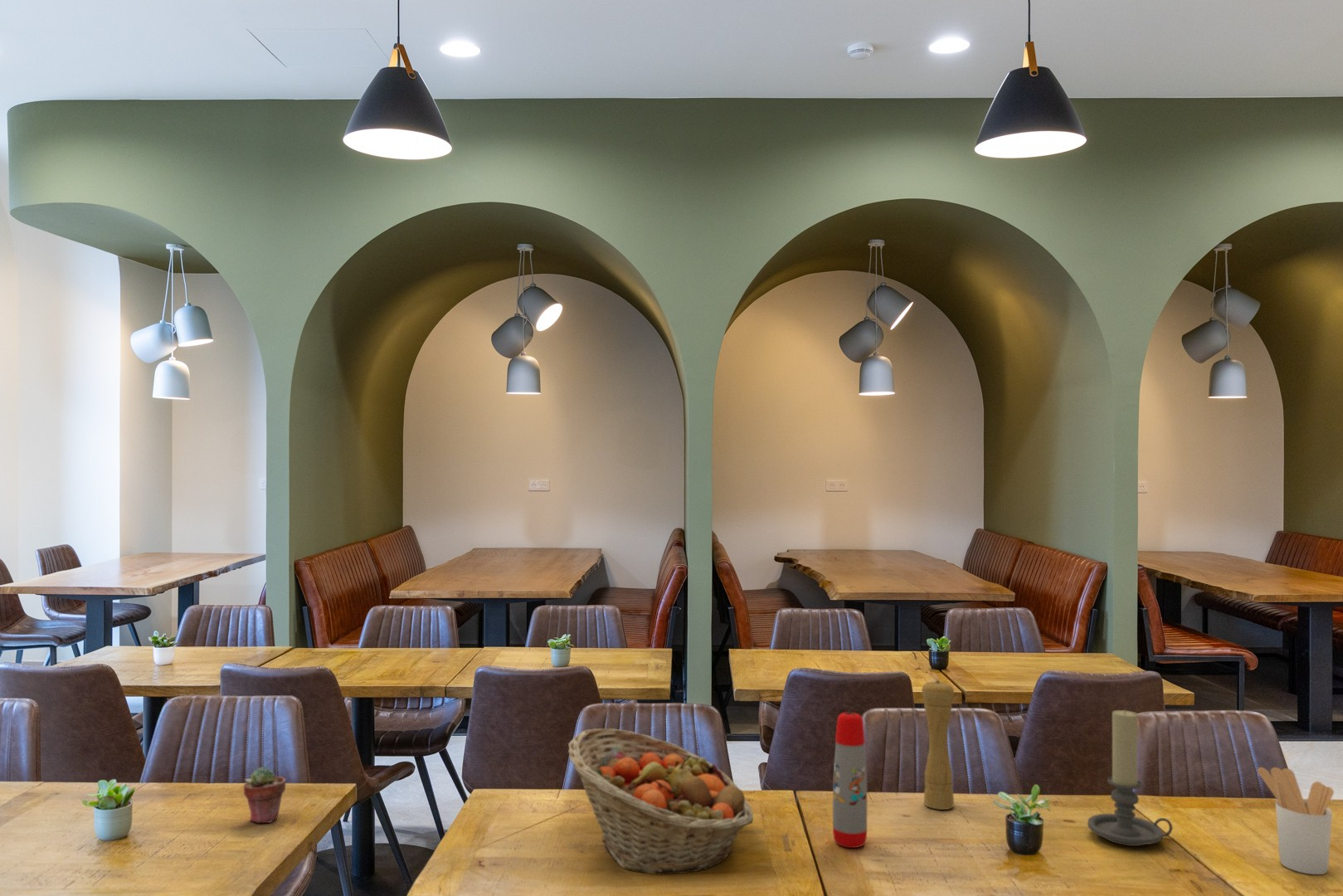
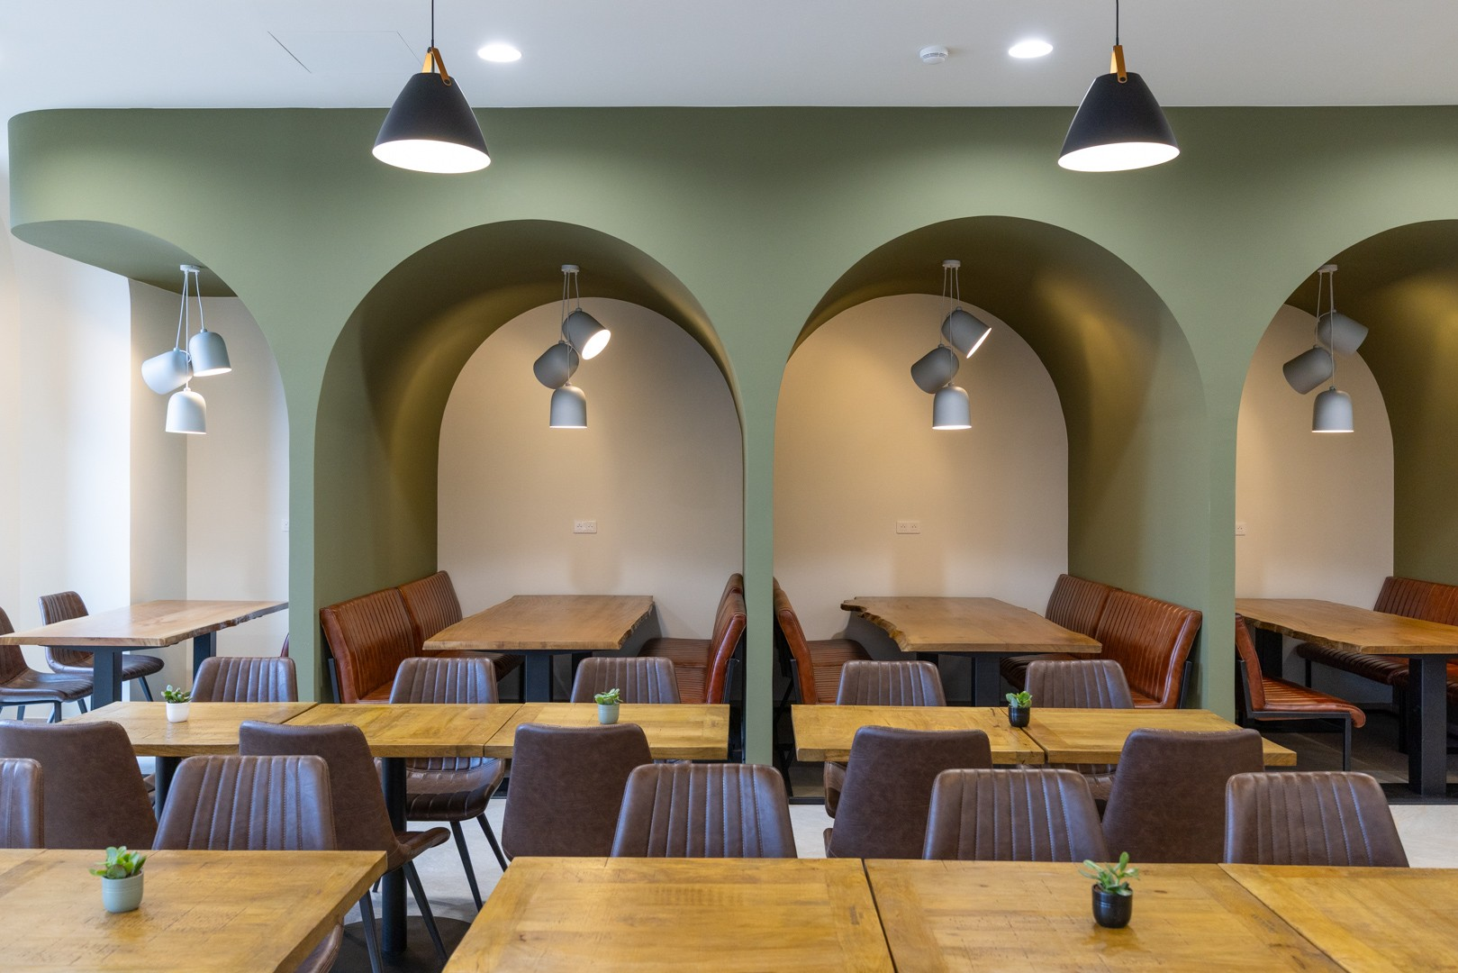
- utensil holder [1257,767,1335,875]
- potted succulent [242,766,286,824]
- water bottle [832,712,868,849]
- fruit basket [567,728,754,876]
- candle holder [1087,709,1173,847]
- pepper mill [921,679,955,811]
